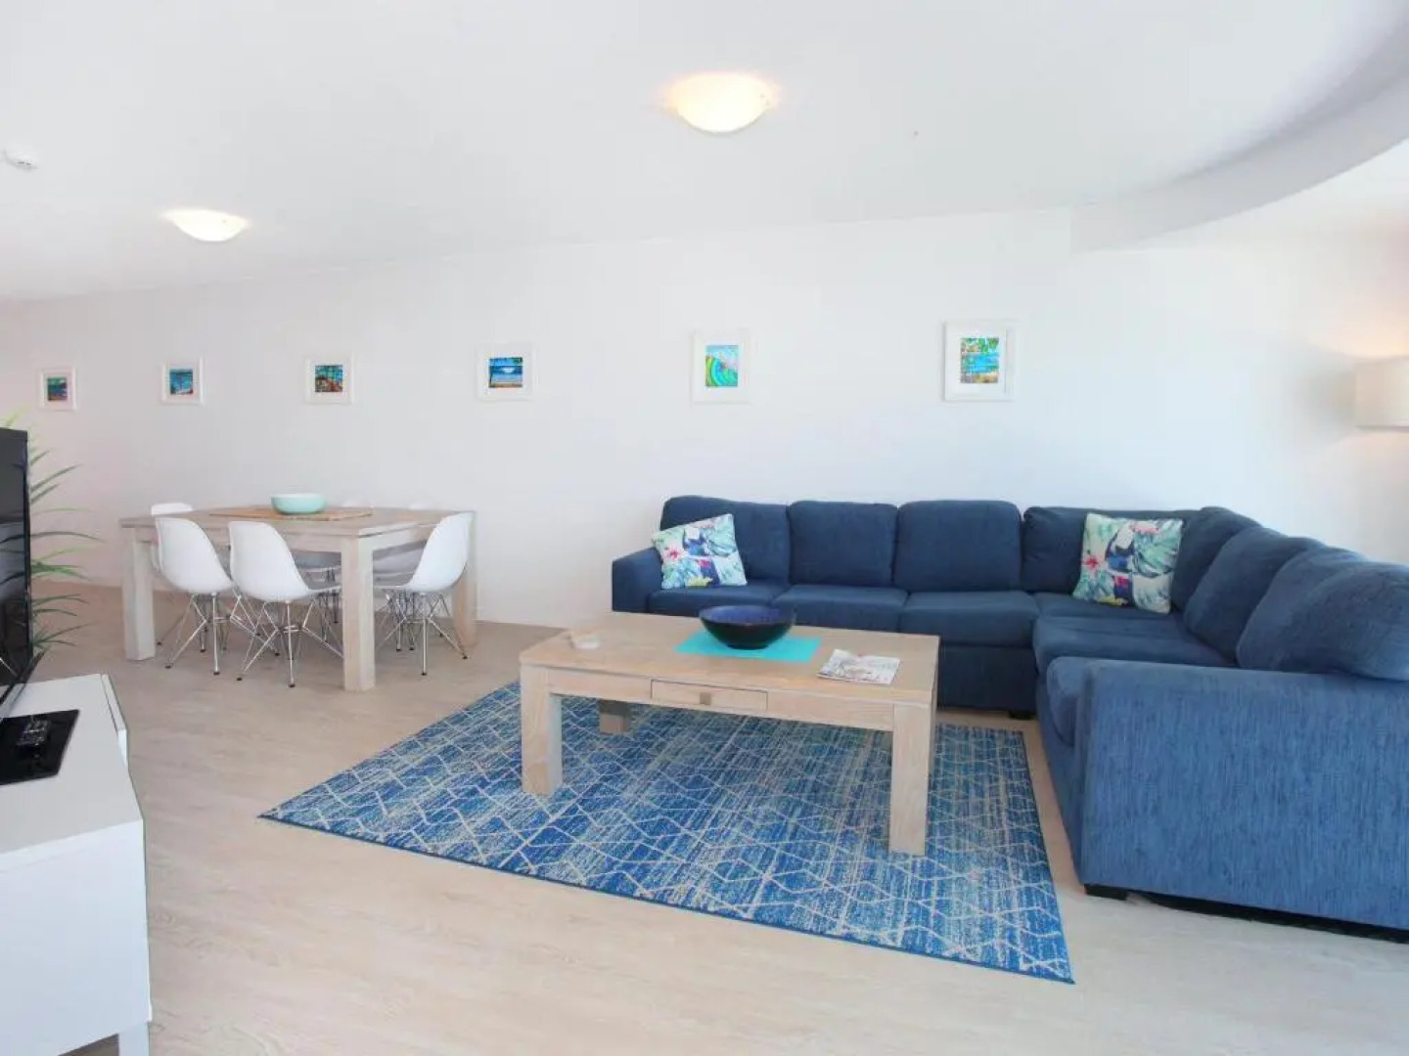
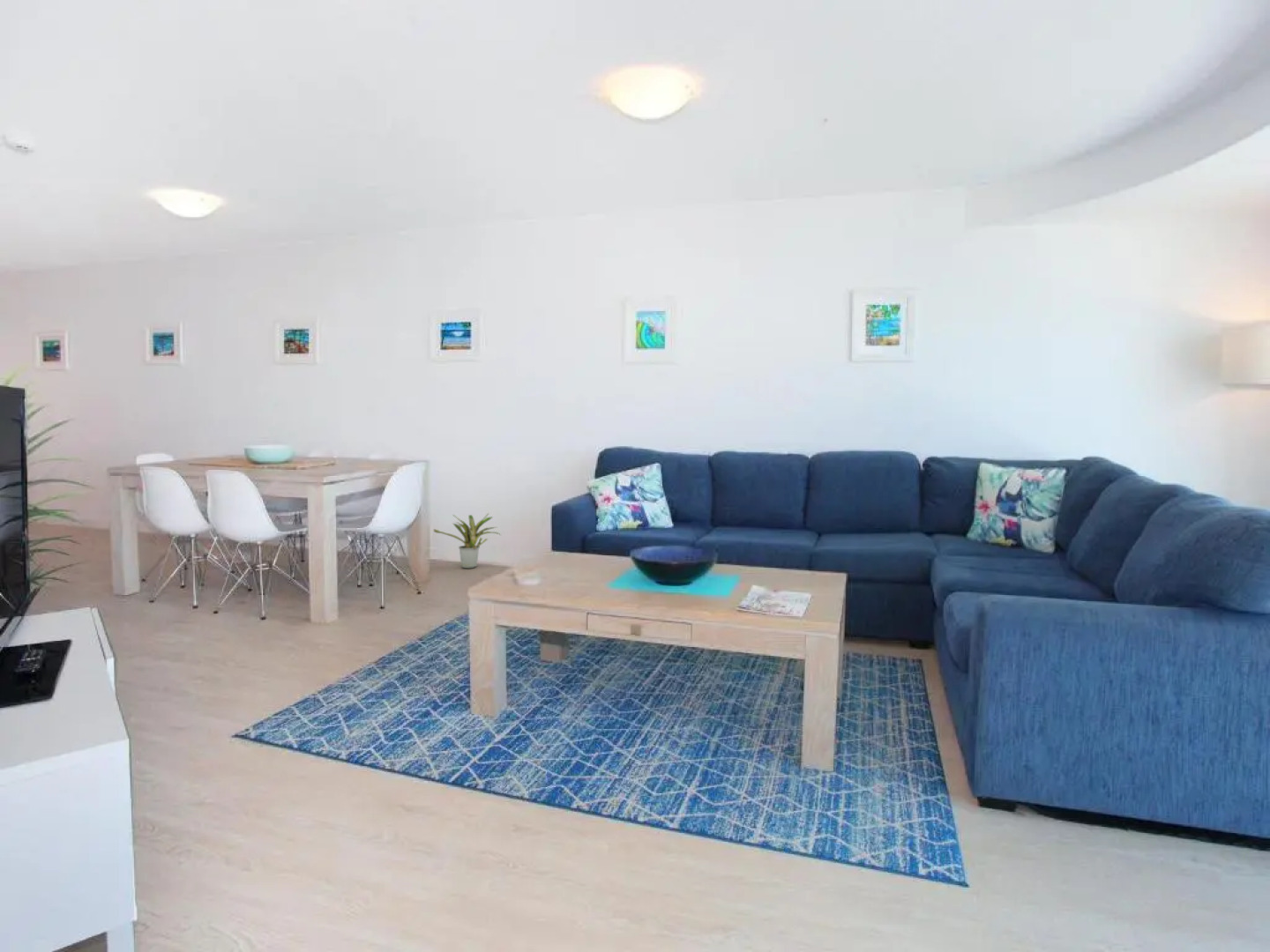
+ potted plant [432,513,502,569]
